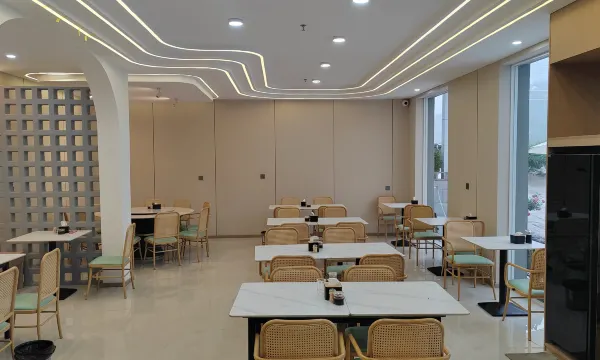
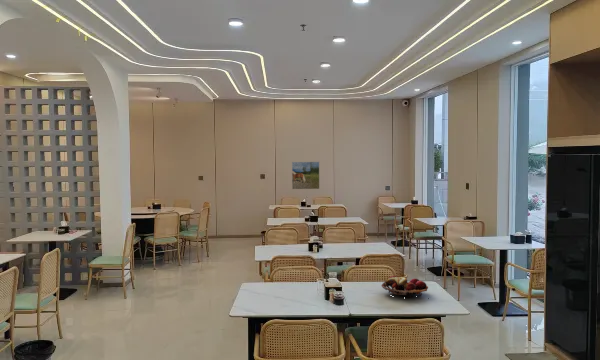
+ fruit basket [380,275,429,299]
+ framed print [291,161,320,190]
